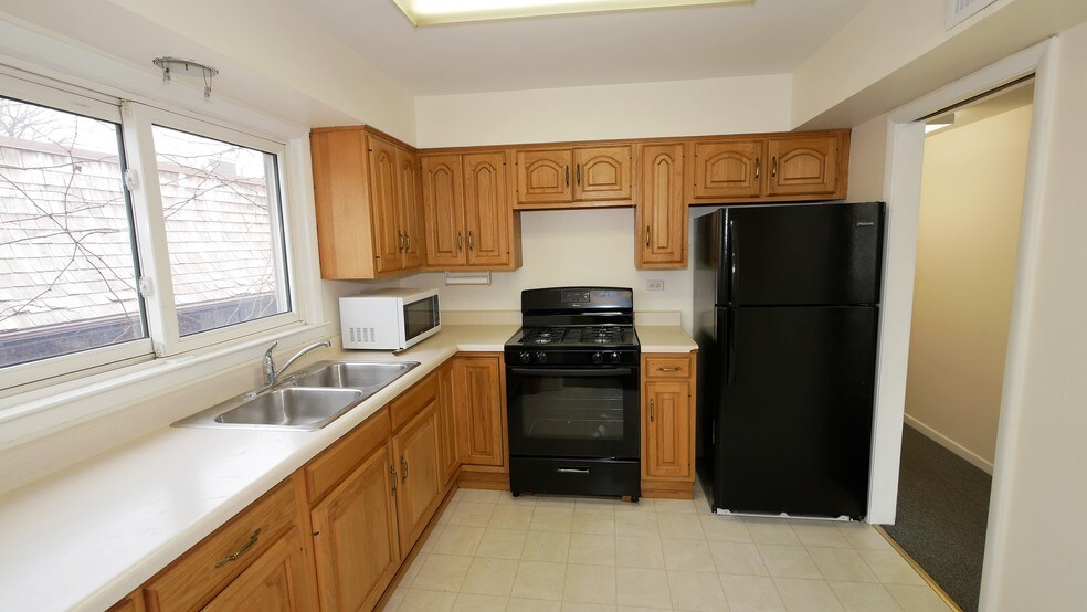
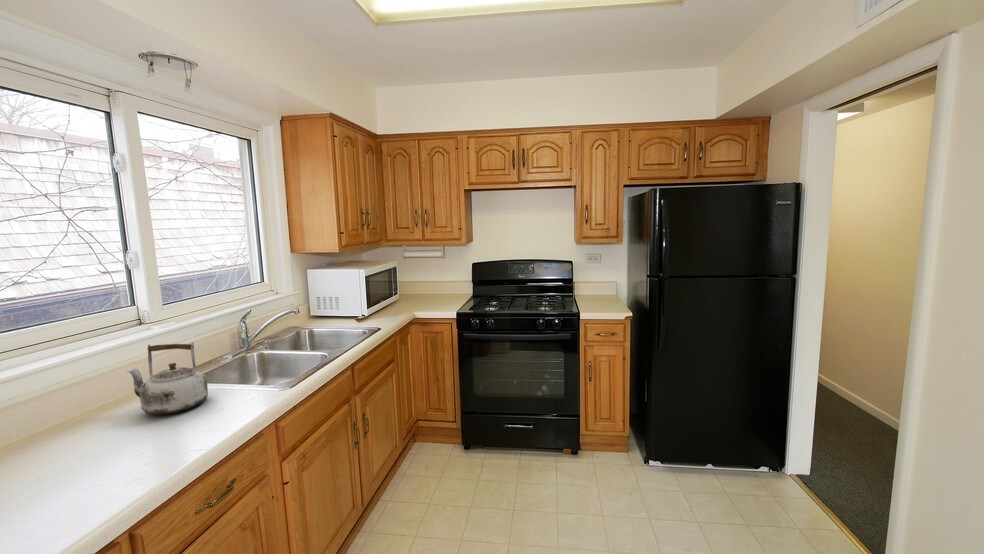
+ kettle [127,341,209,416]
